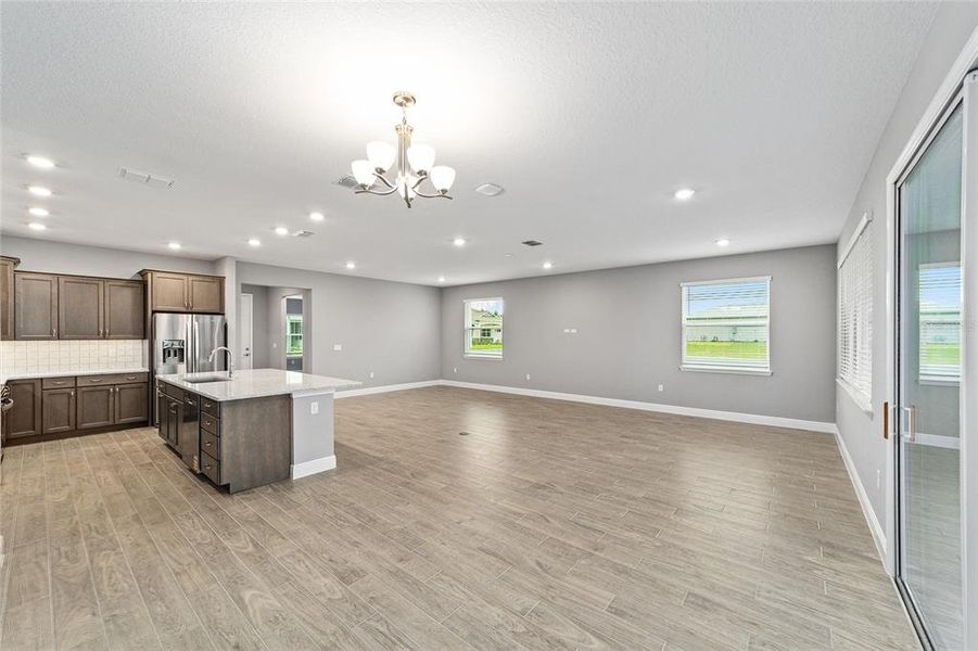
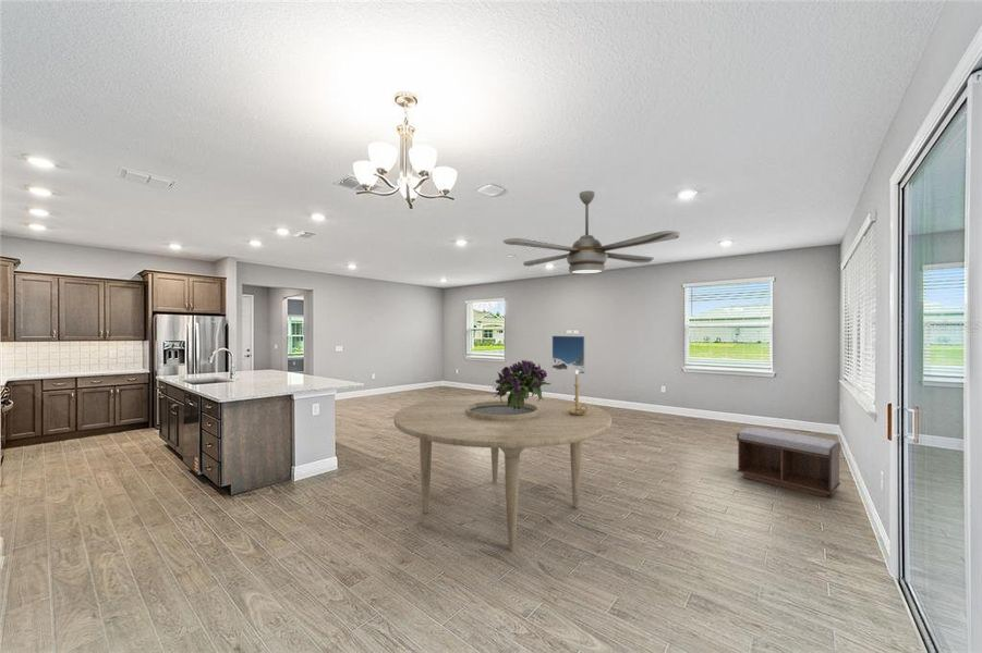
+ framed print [551,335,586,374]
+ ceiling fan [502,189,681,275]
+ candle holder [568,370,587,415]
+ bouquet [492,359,551,410]
+ bench [736,427,841,498]
+ dining table [393,394,613,553]
